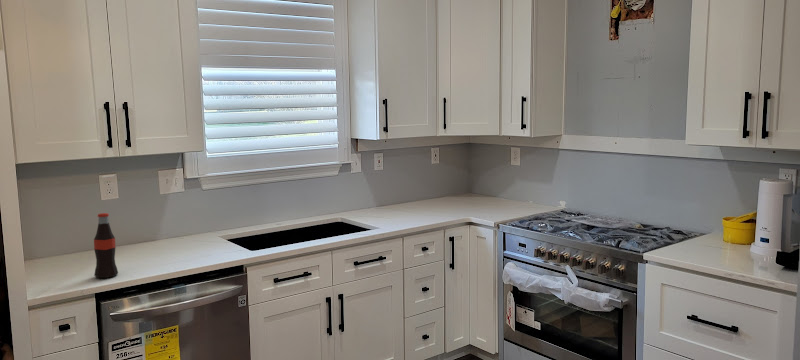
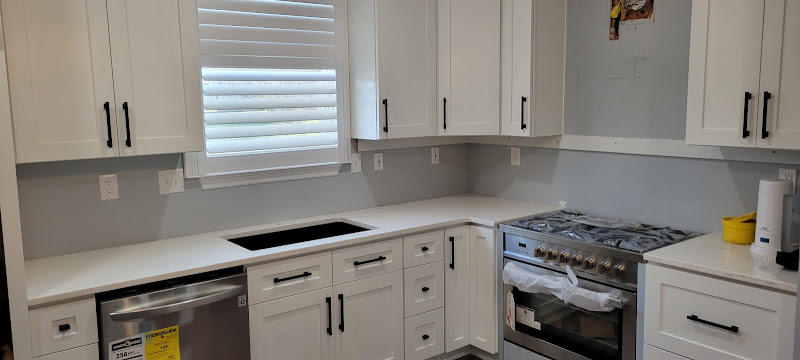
- bottle [93,212,119,279]
